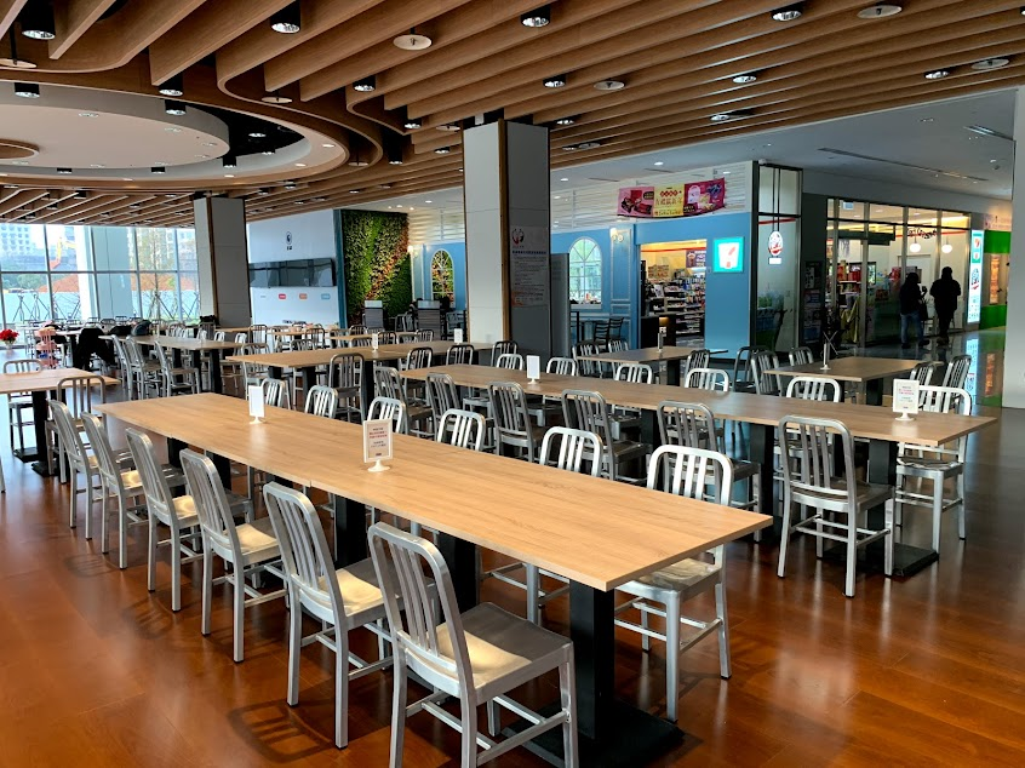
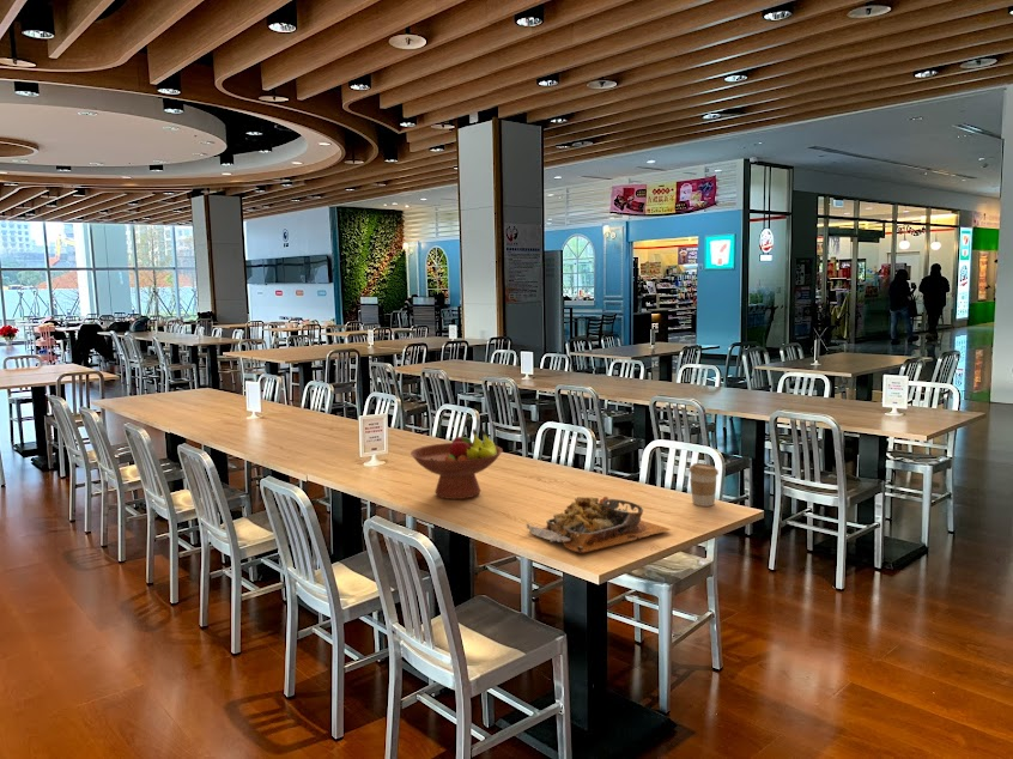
+ food tray [526,496,672,554]
+ coffee cup [689,462,720,508]
+ fruit bowl [410,427,504,500]
